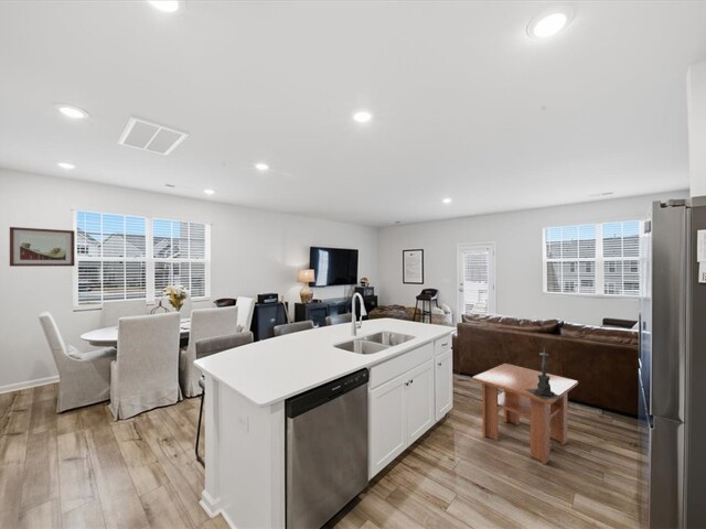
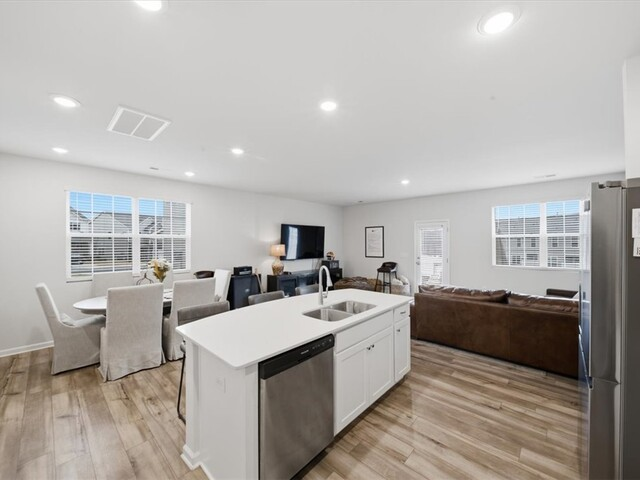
- wall art [9,226,76,268]
- coffee table [471,363,579,465]
- candle holder [525,347,561,400]
